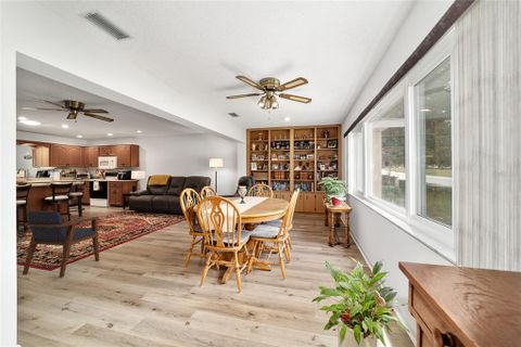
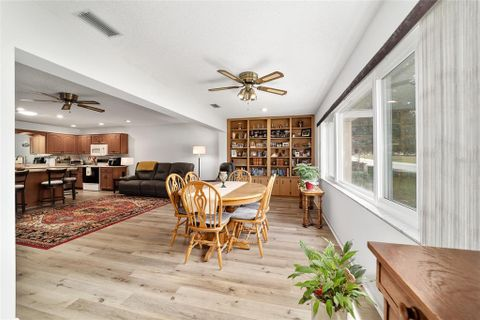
- armchair [22,210,100,279]
